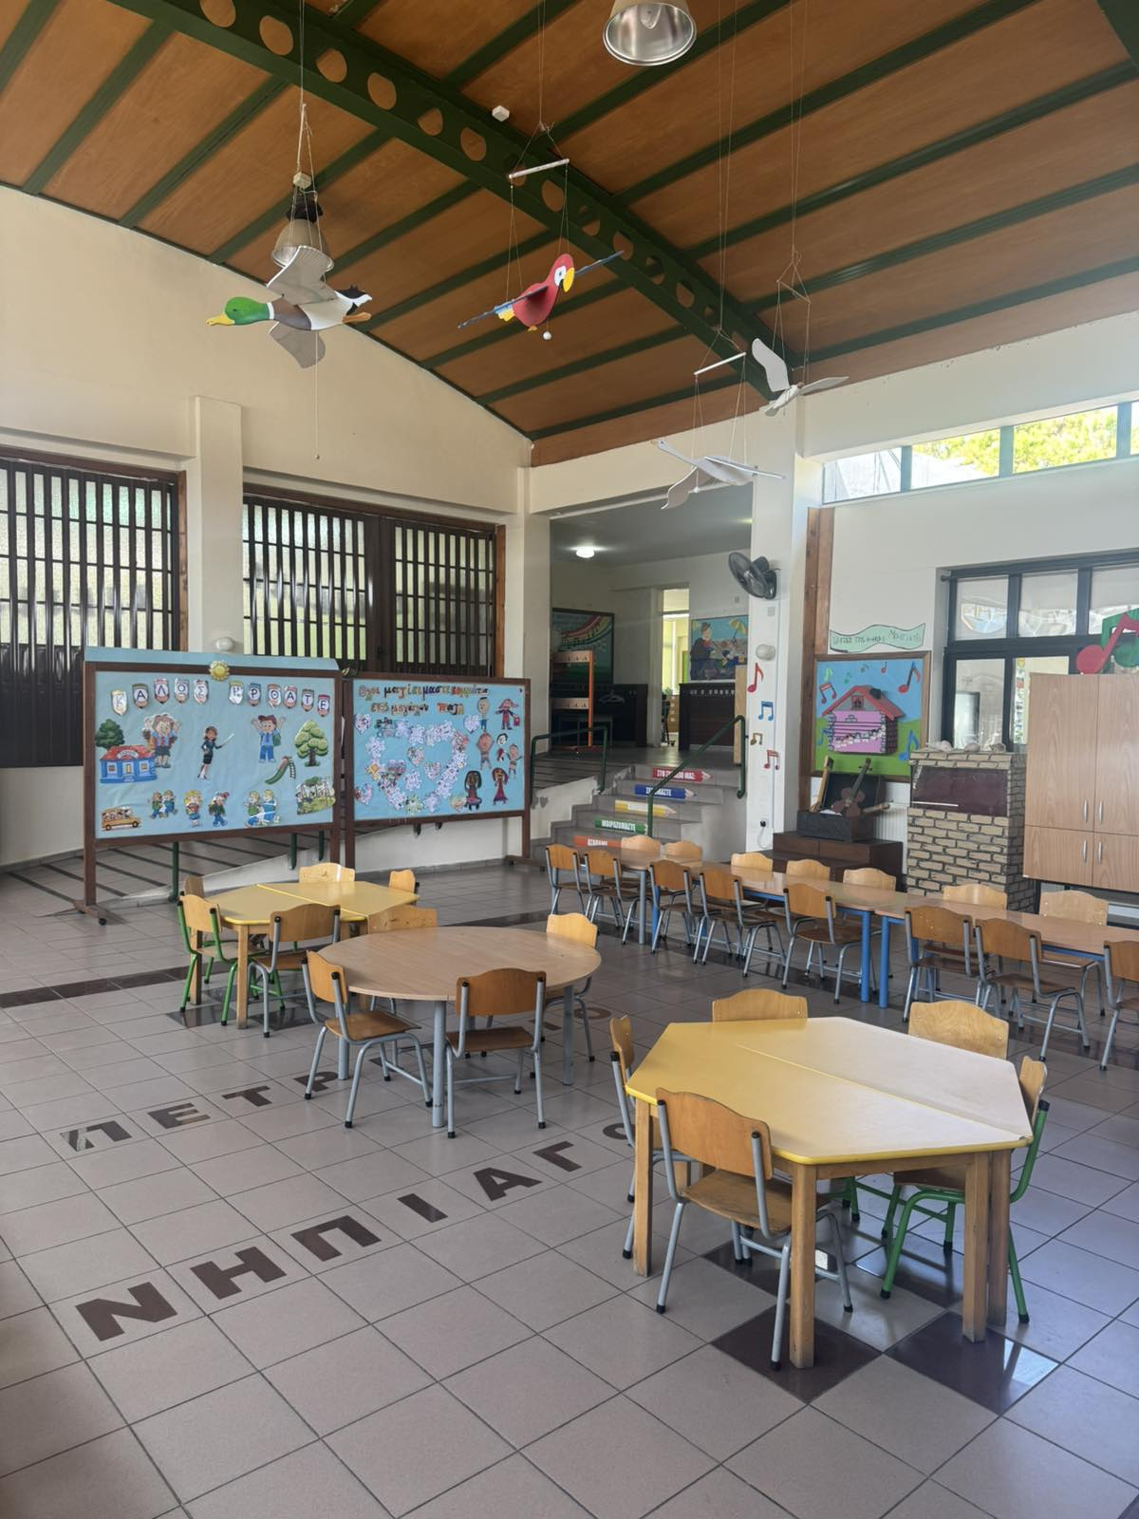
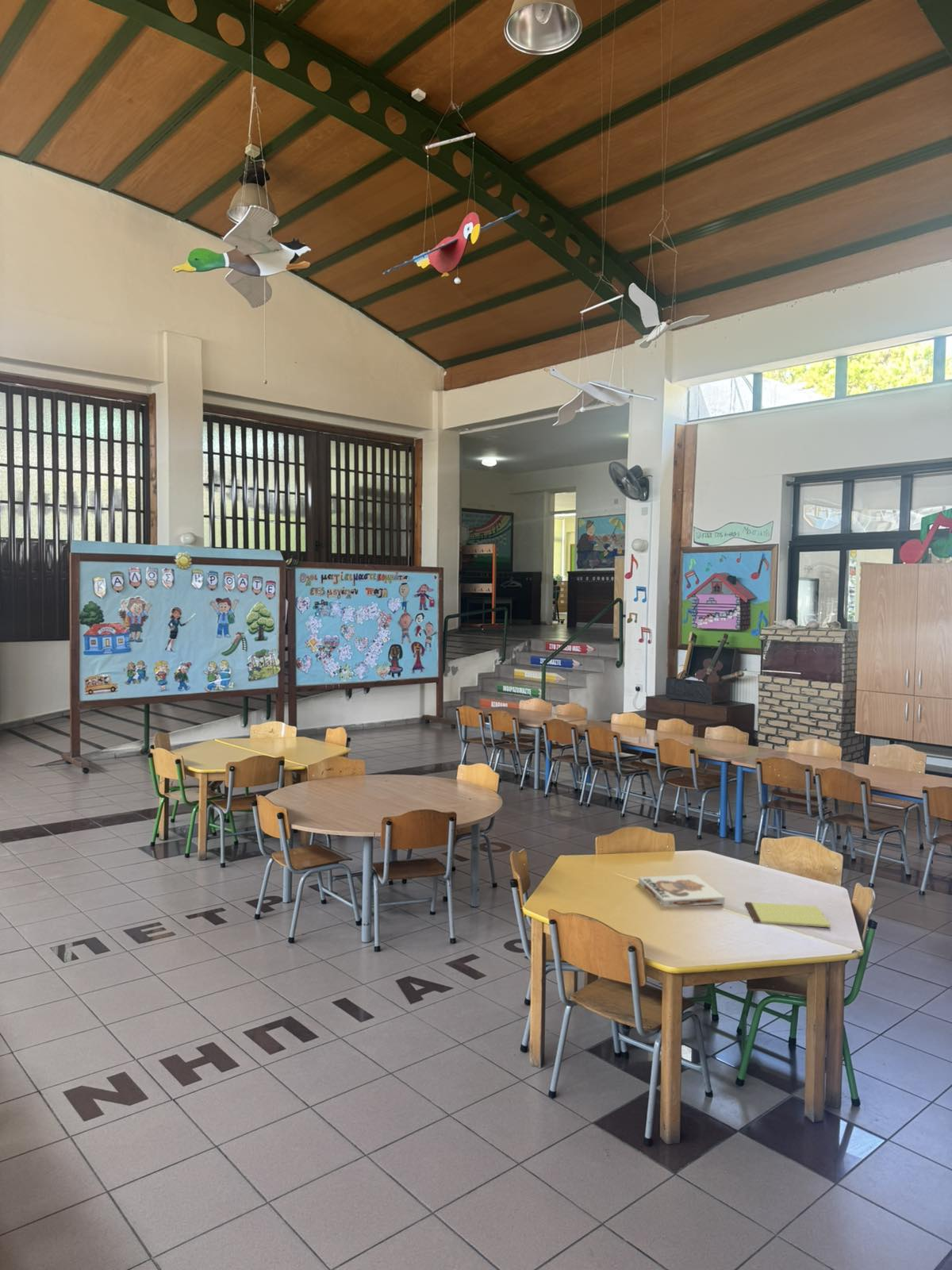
+ notepad [744,901,831,928]
+ board game [638,874,726,907]
